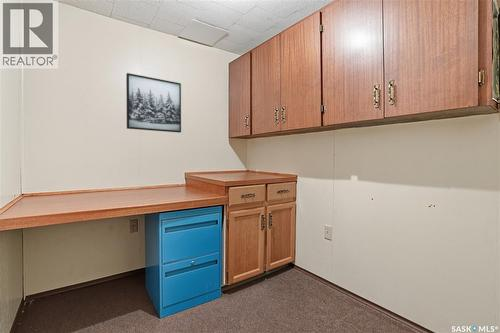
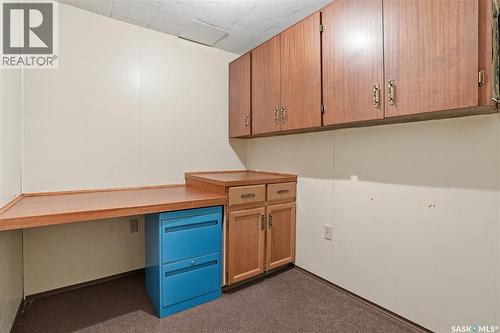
- wall art [125,72,182,134]
